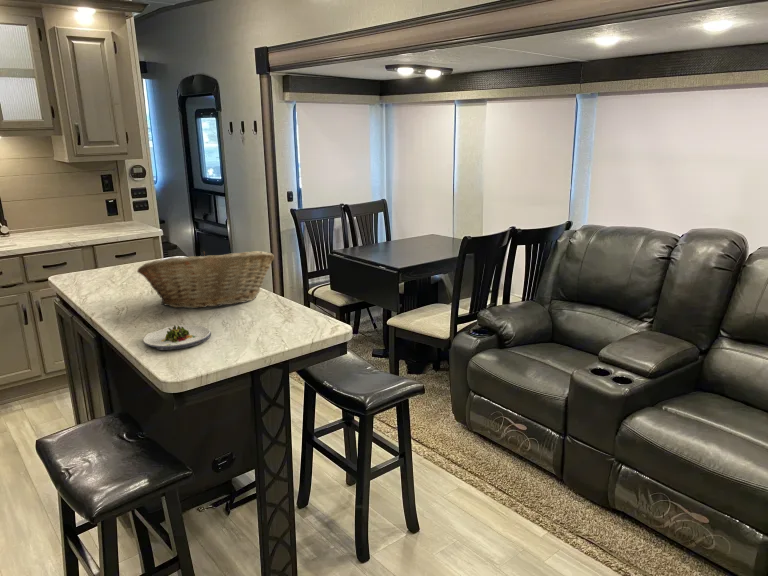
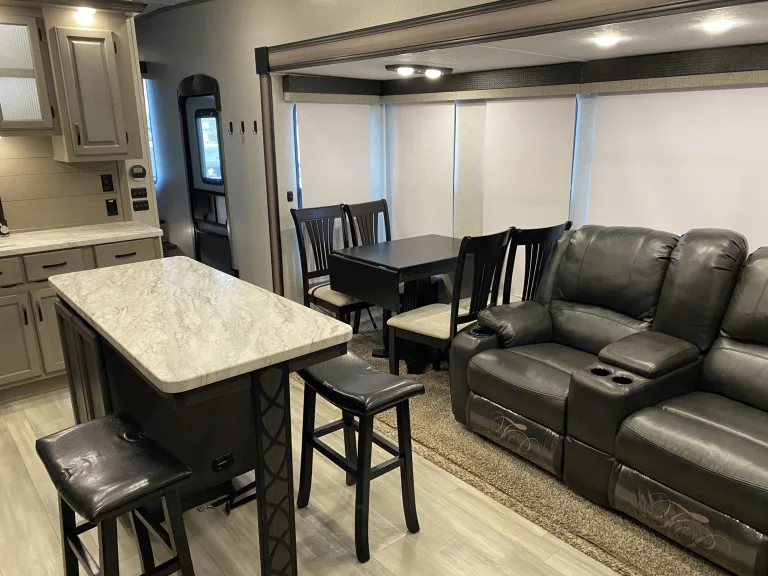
- fruit basket [136,250,275,309]
- salad plate [142,324,212,351]
